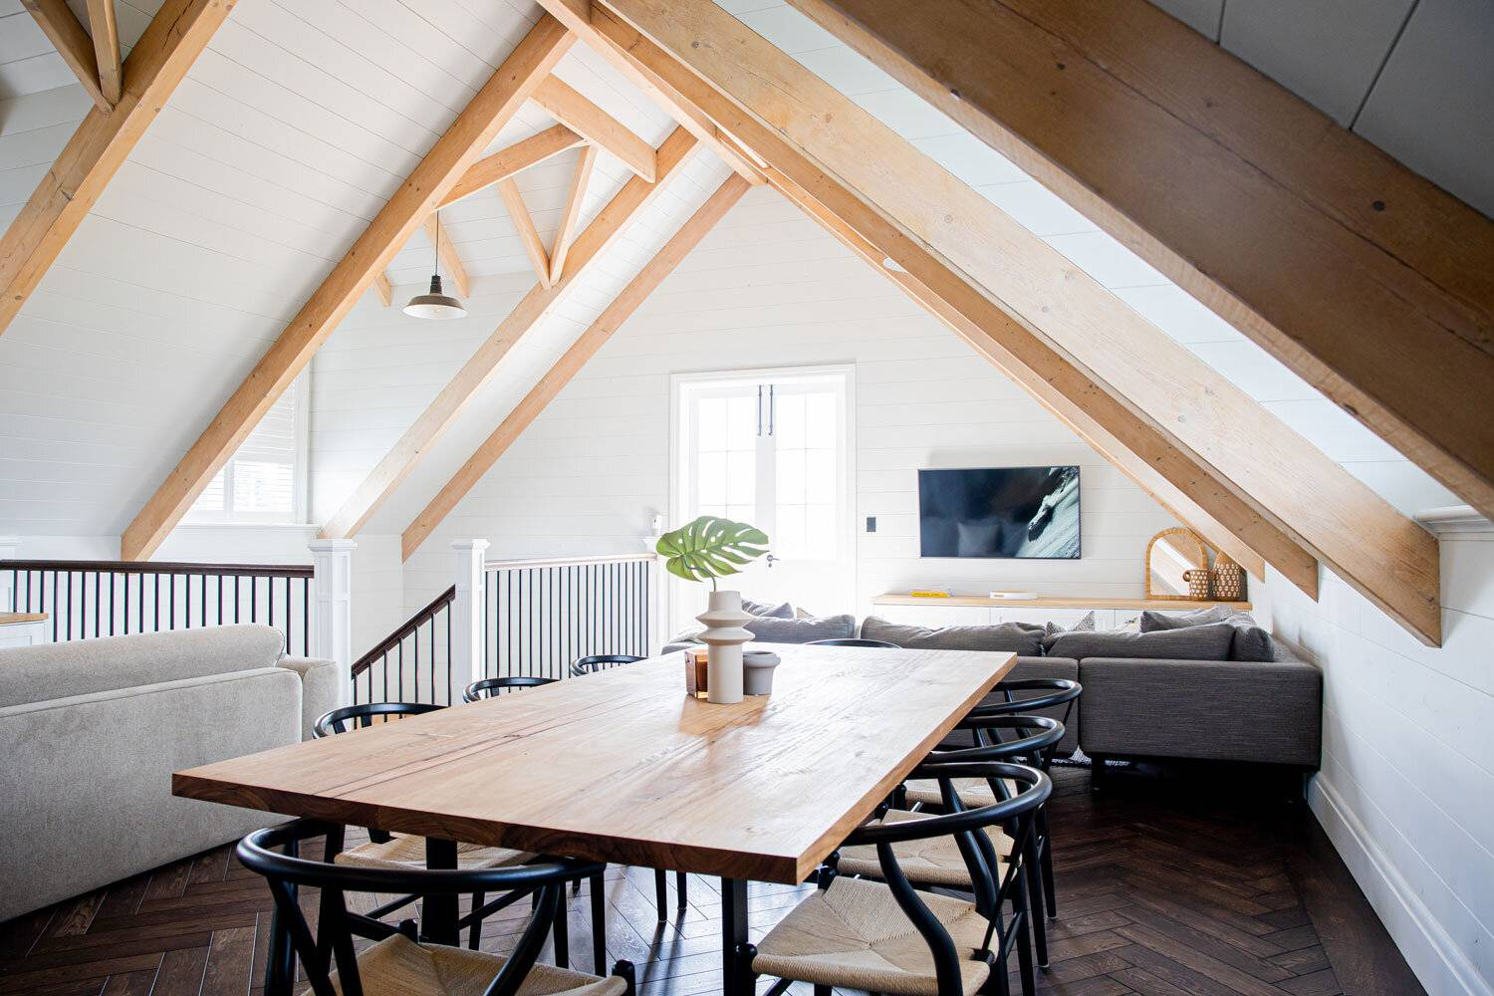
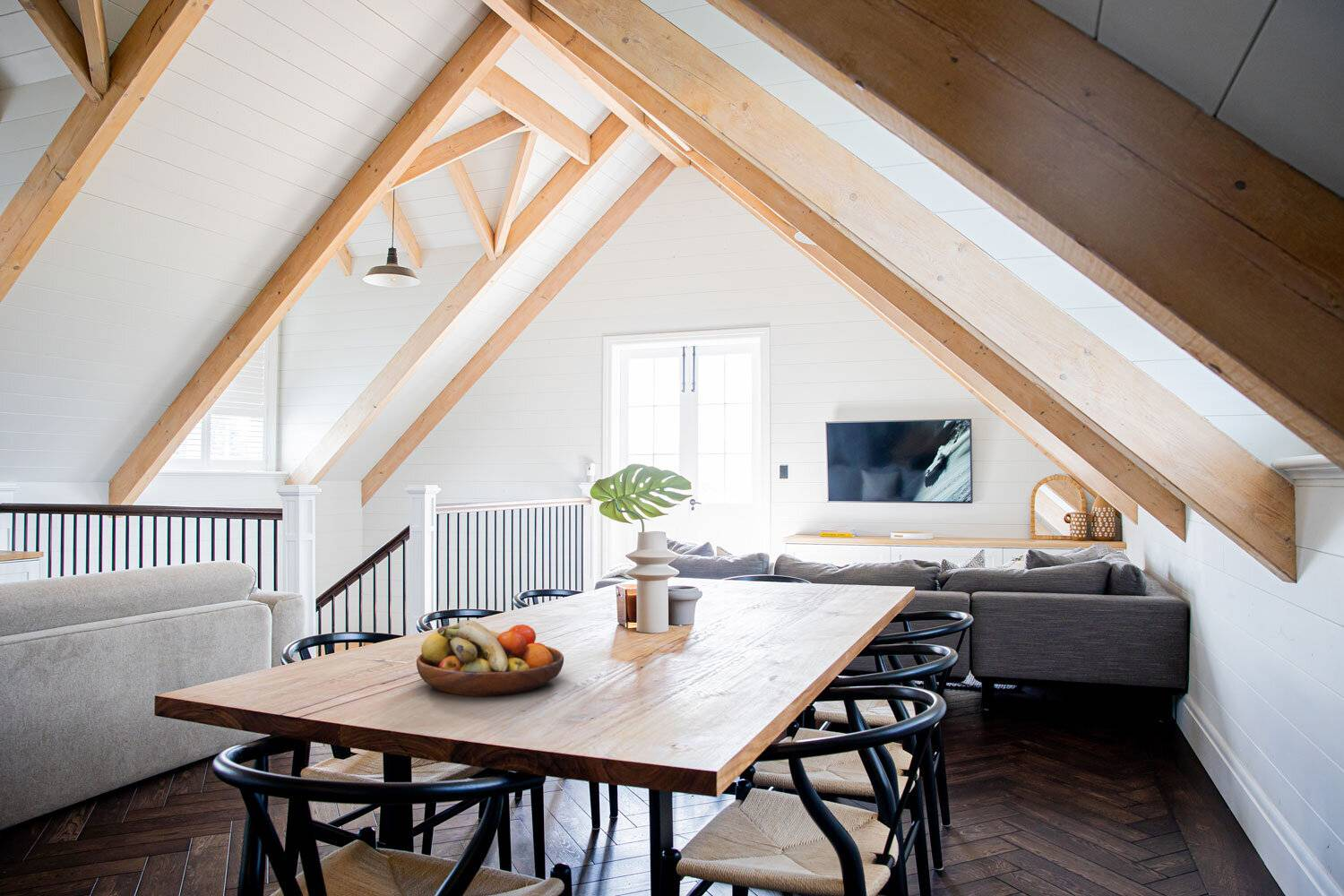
+ fruit bowl [416,619,564,697]
